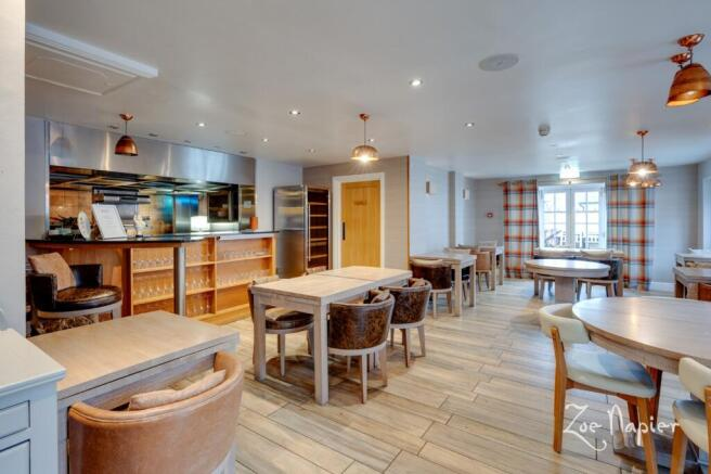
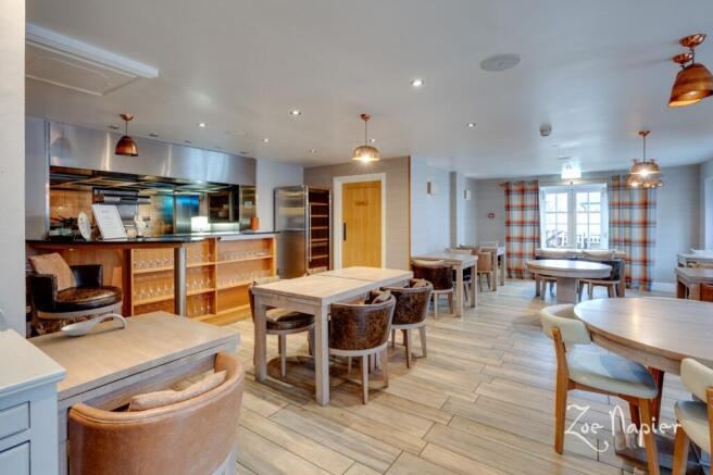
+ spoon rest [60,313,127,337]
